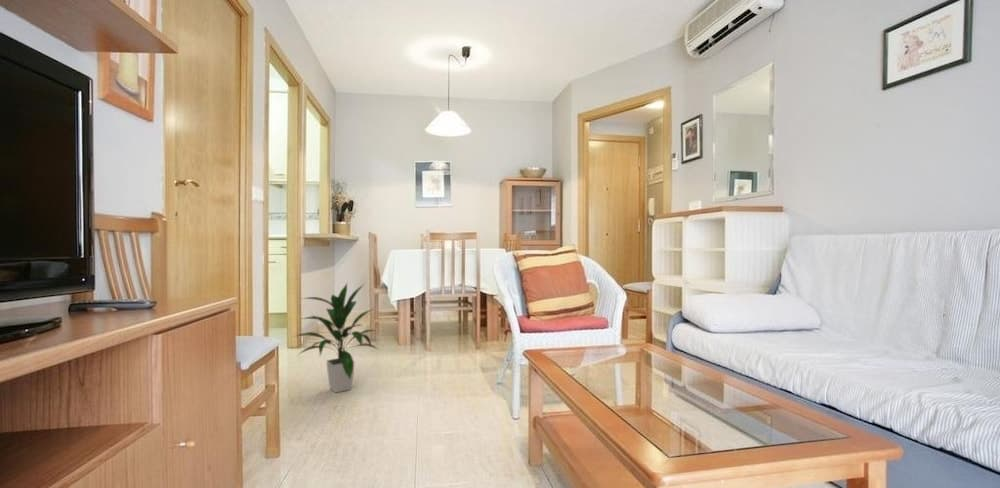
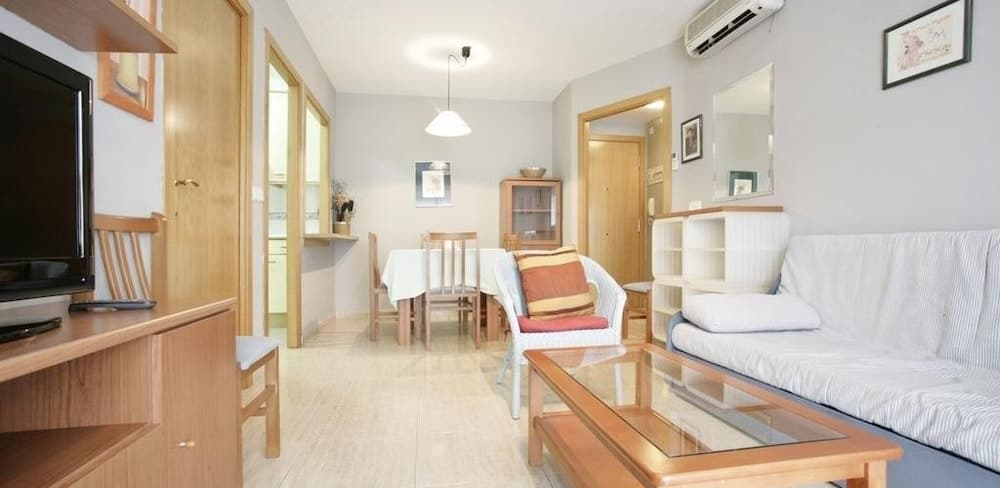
- indoor plant [293,281,380,394]
